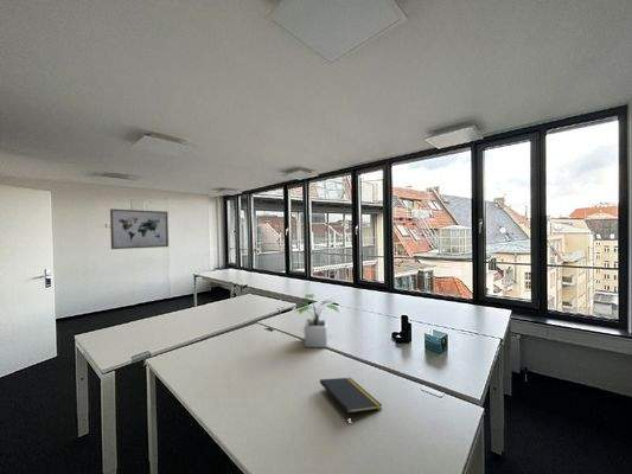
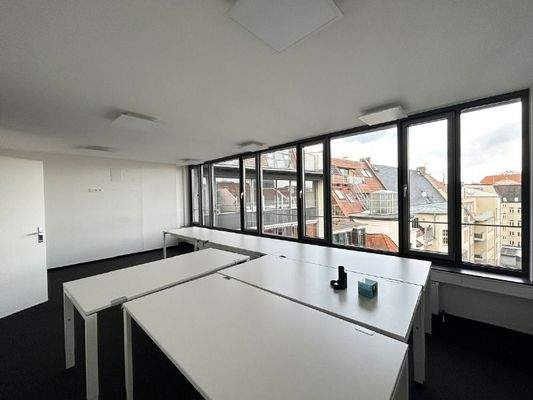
- wall art [109,207,170,250]
- notepad [319,377,383,417]
- potted plant [293,293,339,348]
